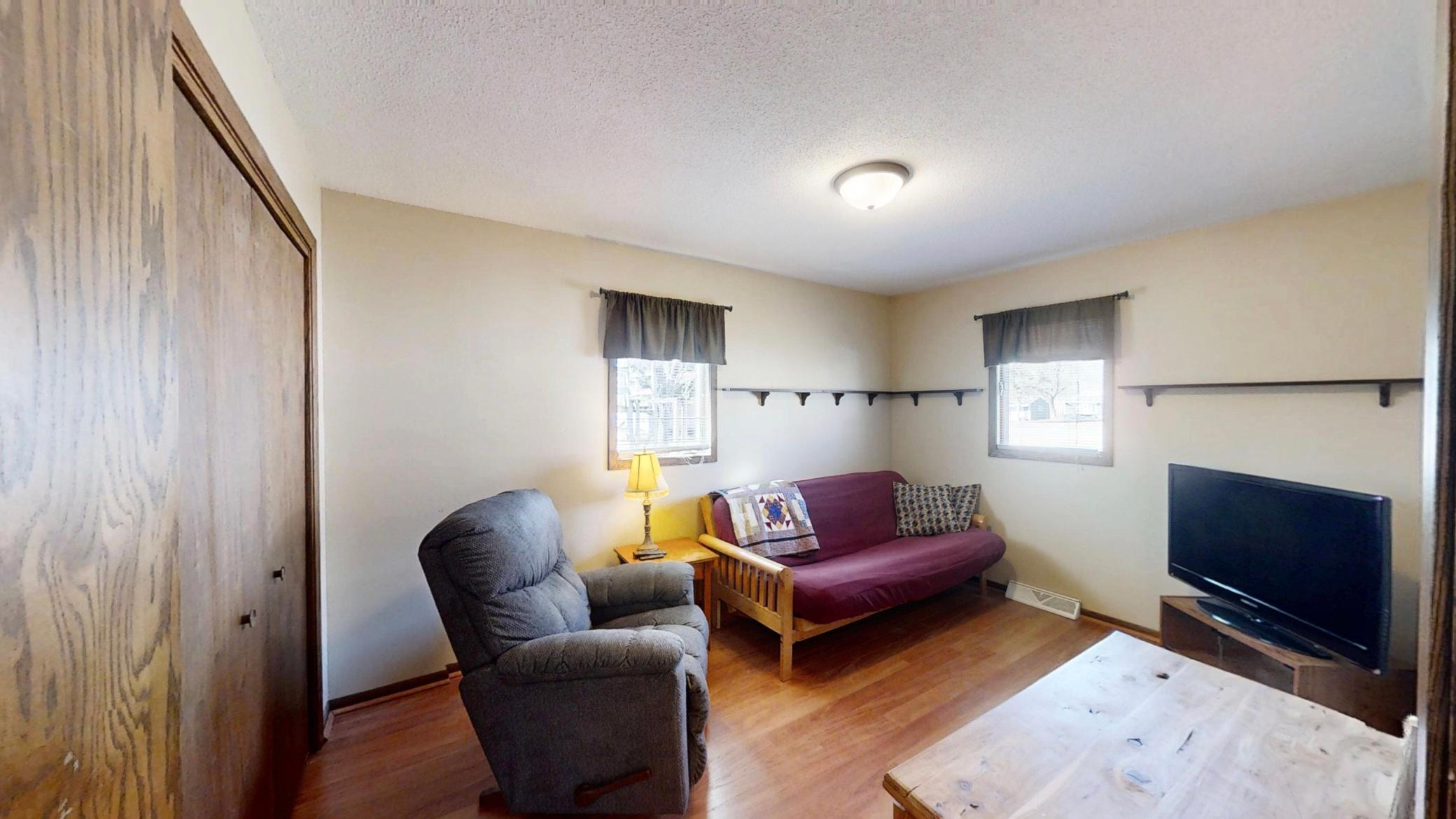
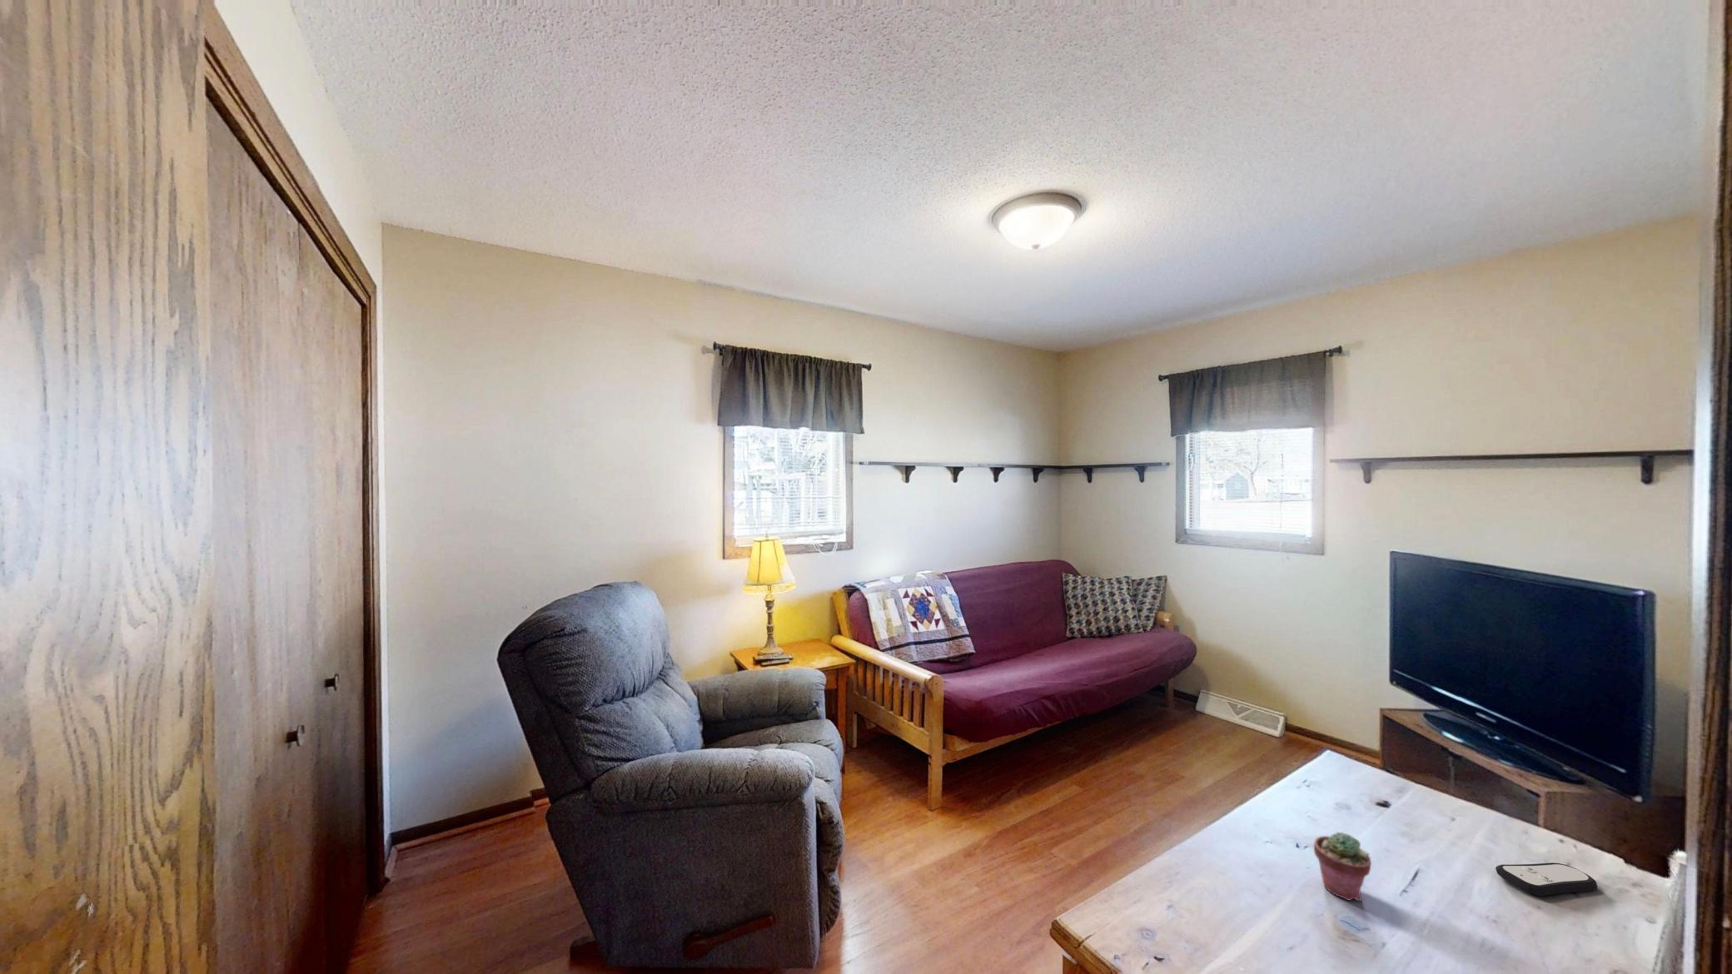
+ potted succulent [1313,831,1373,903]
+ remote control [1495,861,1598,897]
